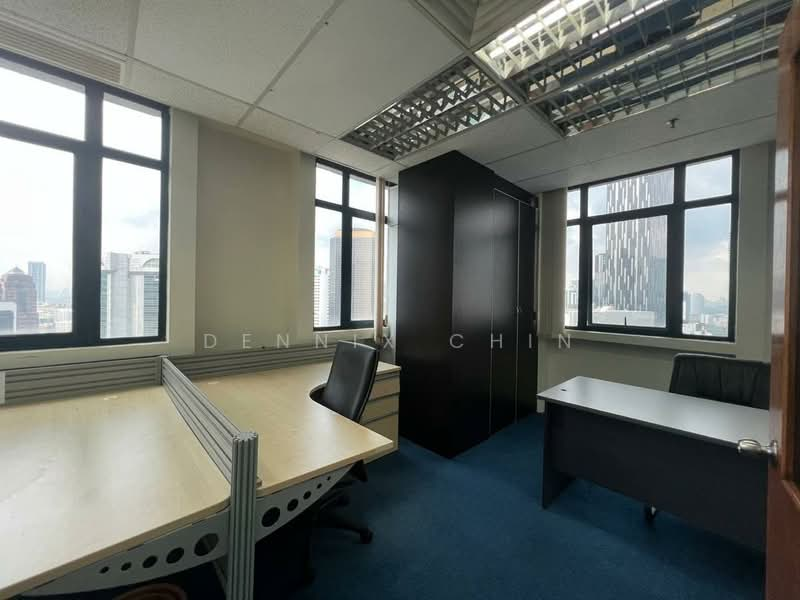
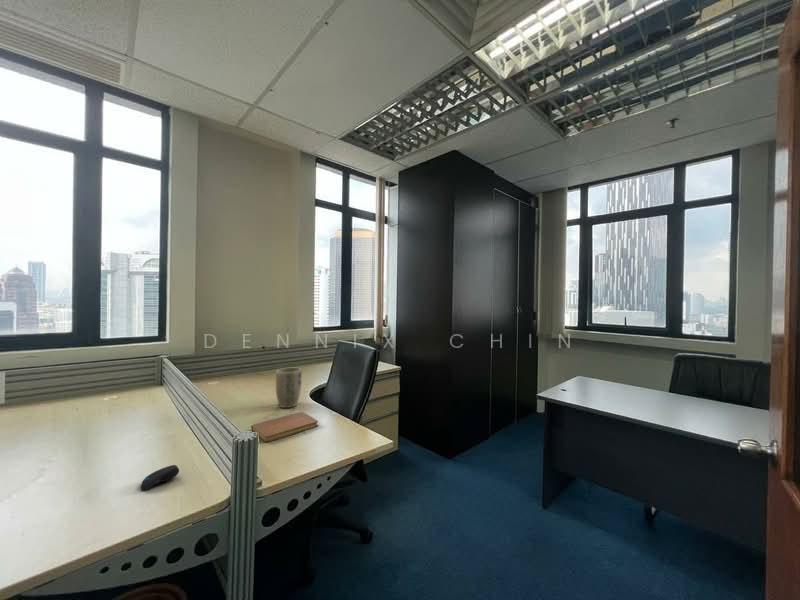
+ notebook [250,411,319,443]
+ computer mouse [140,464,180,491]
+ plant pot [275,367,303,409]
